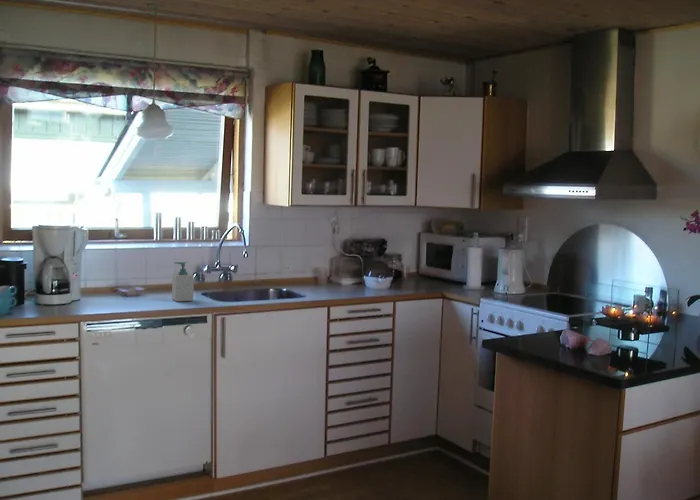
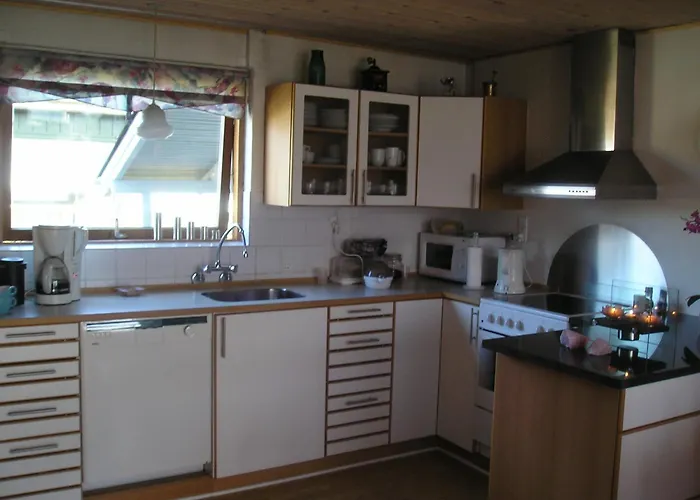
- soap bottle [171,261,195,302]
